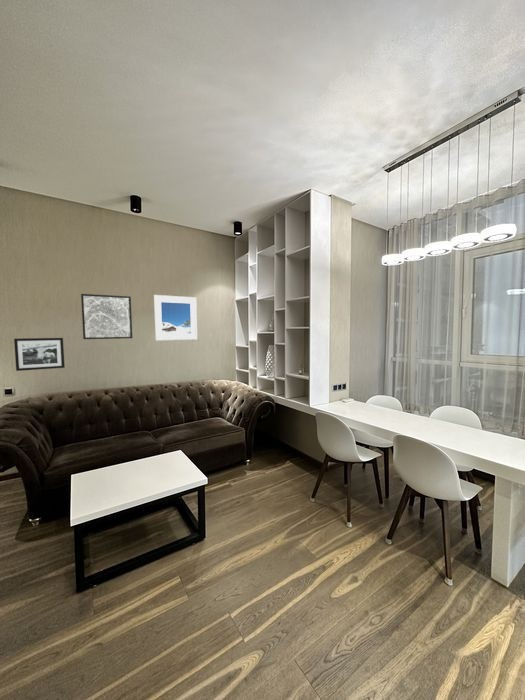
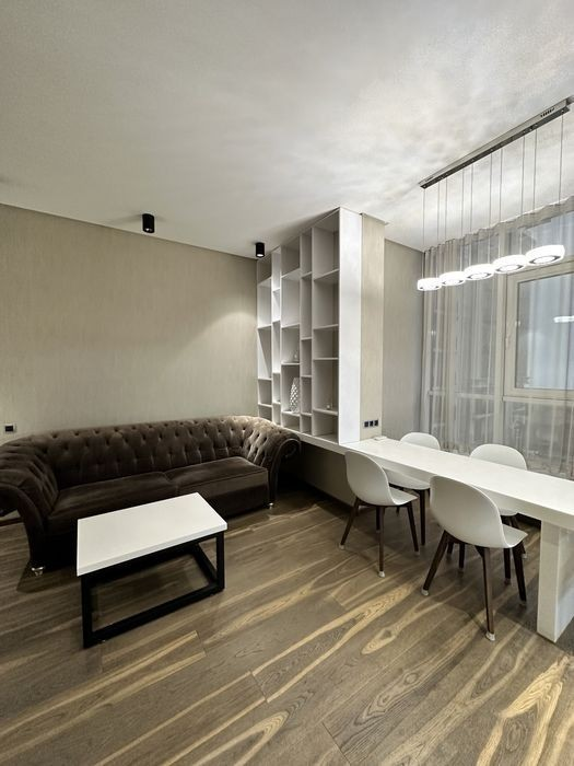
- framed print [153,294,198,341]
- wall art [80,293,133,340]
- picture frame [13,337,66,372]
